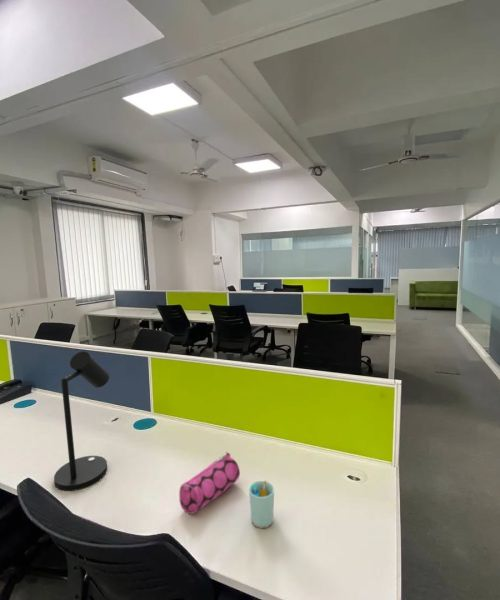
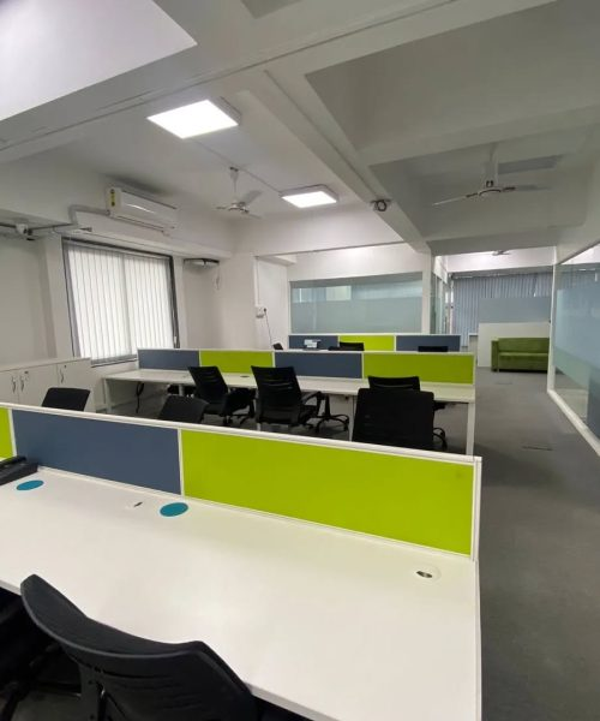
- desk lamp [53,350,110,492]
- pencil case [178,451,241,515]
- cup [248,479,275,529]
